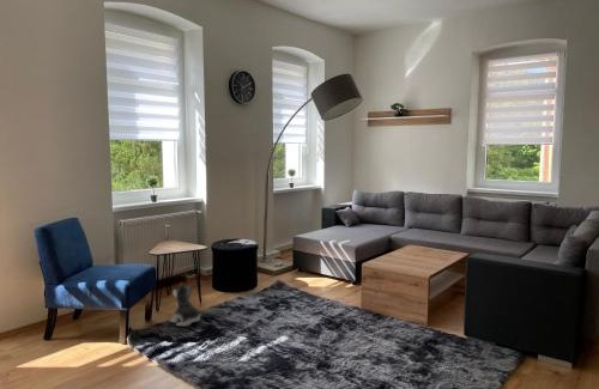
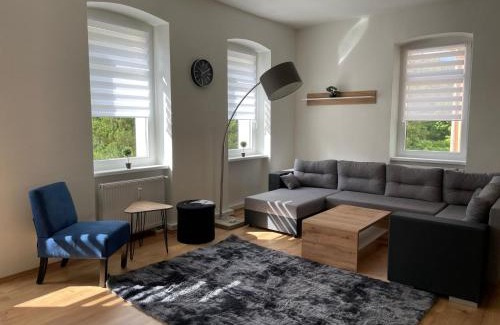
- plush toy [169,281,202,327]
